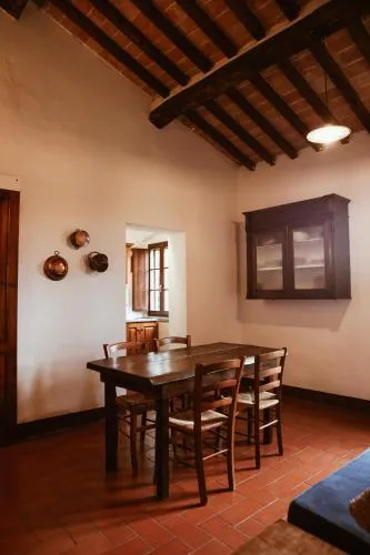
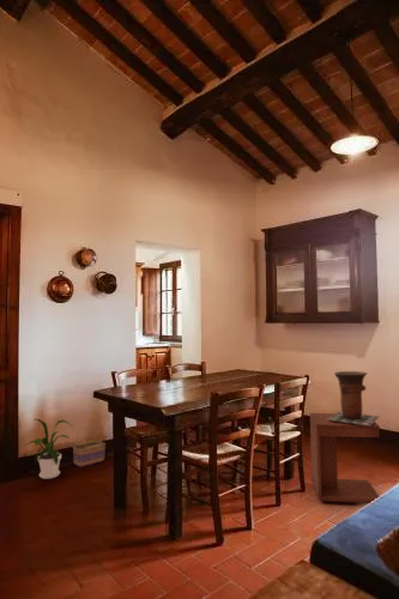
+ vase [328,370,380,425]
+ house plant [24,418,72,480]
+ side table [309,412,381,504]
+ basket [72,425,107,468]
